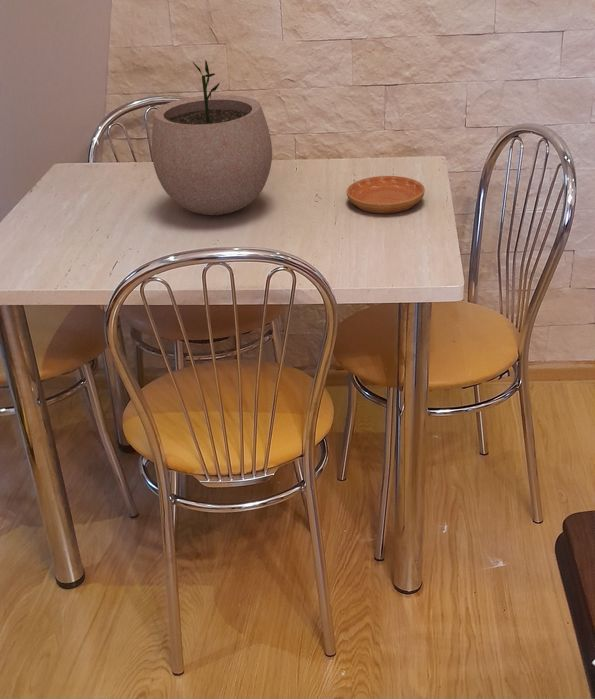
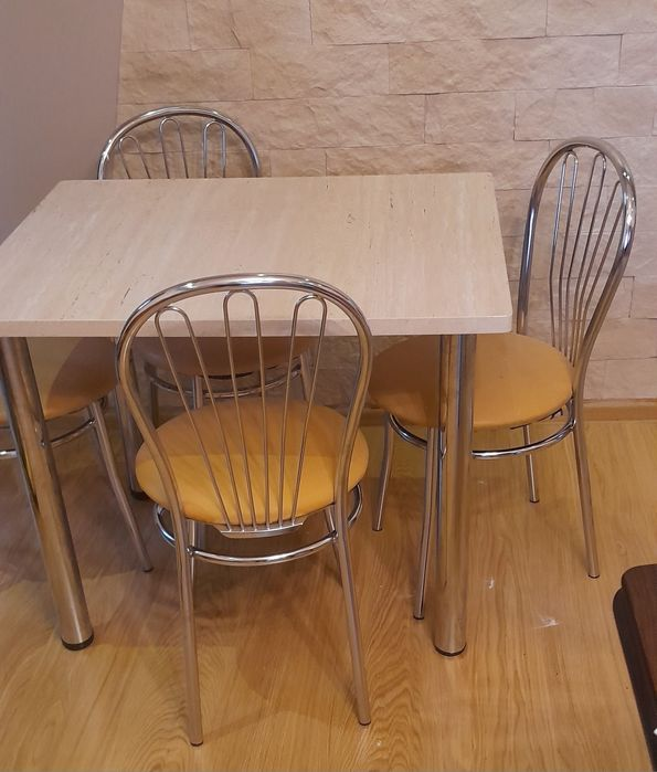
- saucer [346,175,426,215]
- plant pot [151,59,273,216]
